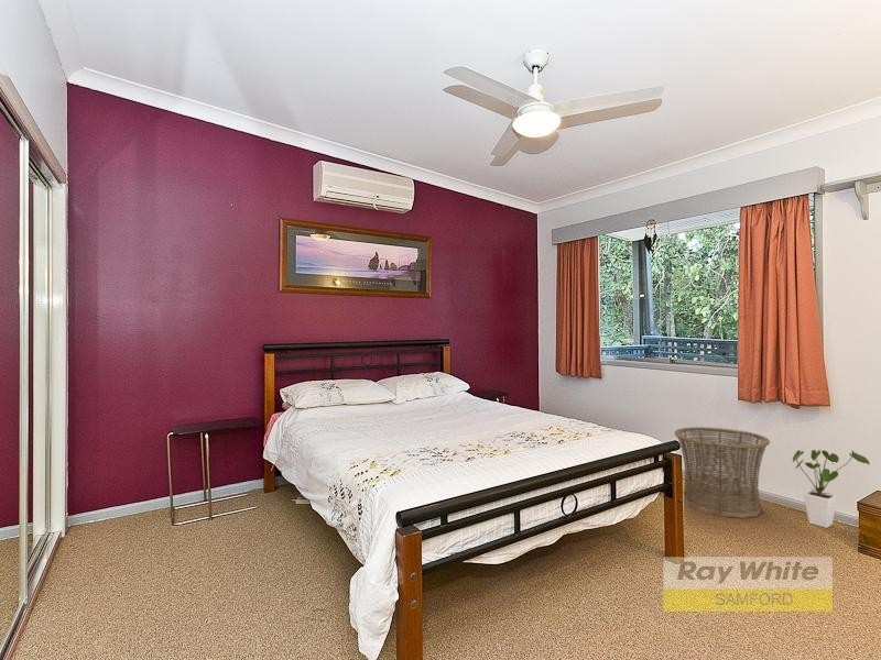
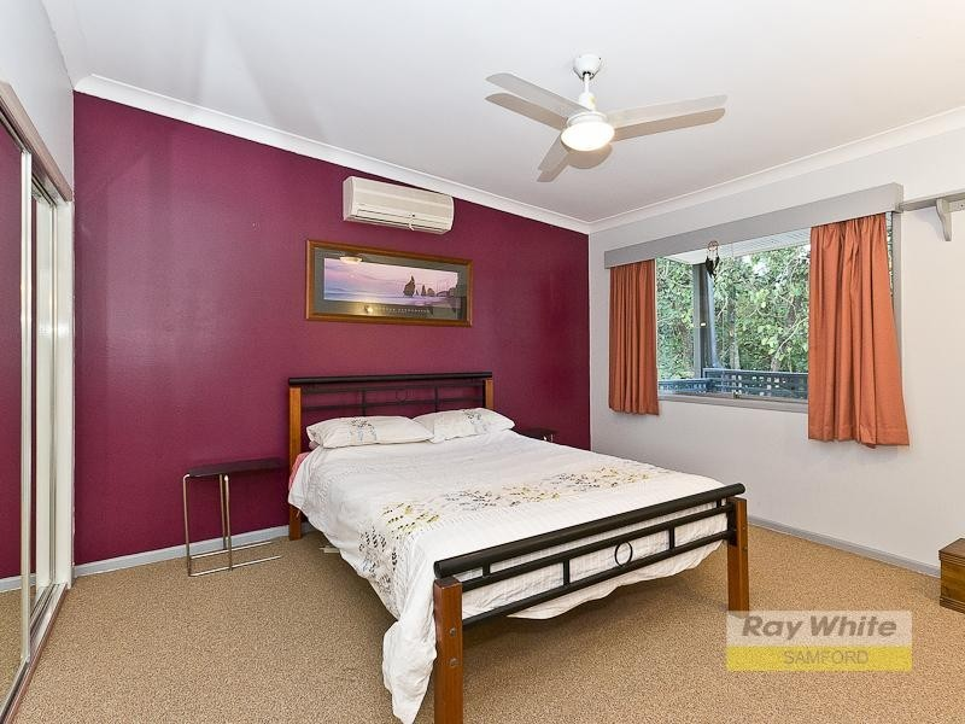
- house plant [792,449,871,529]
- basket [674,426,771,519]
